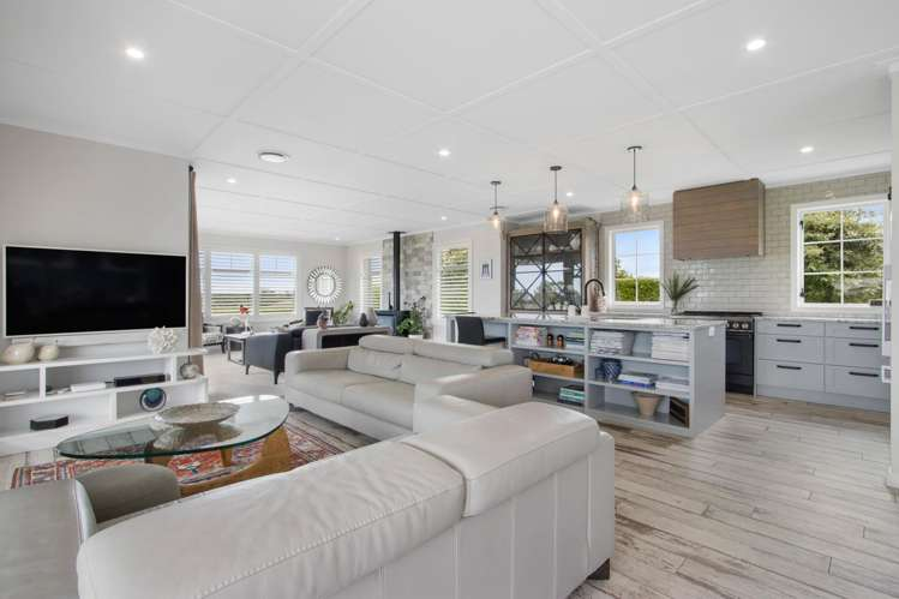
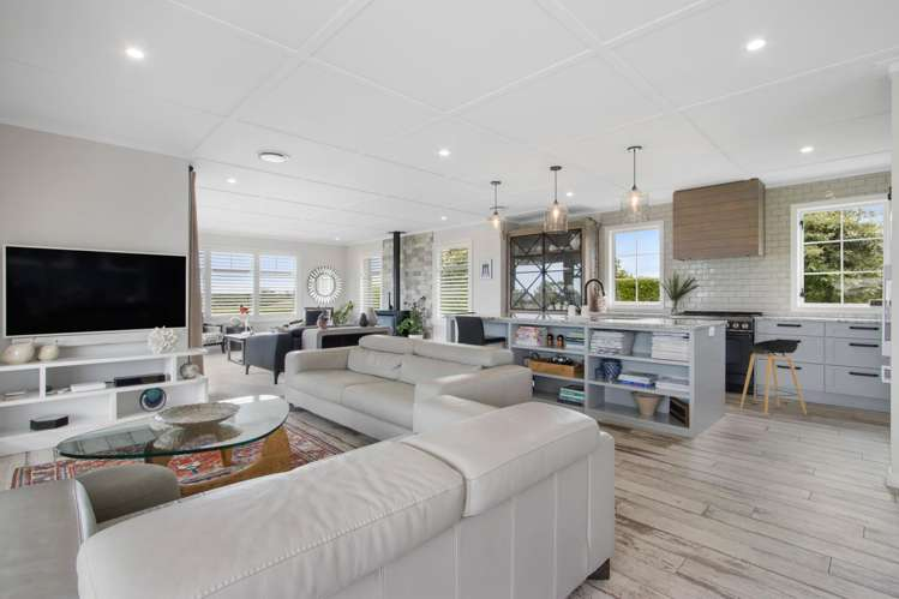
+ stool [739,339,808,418]
